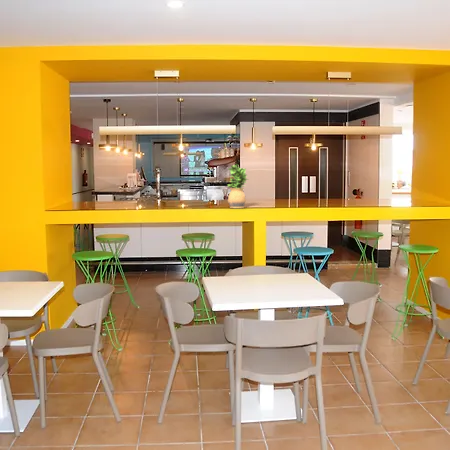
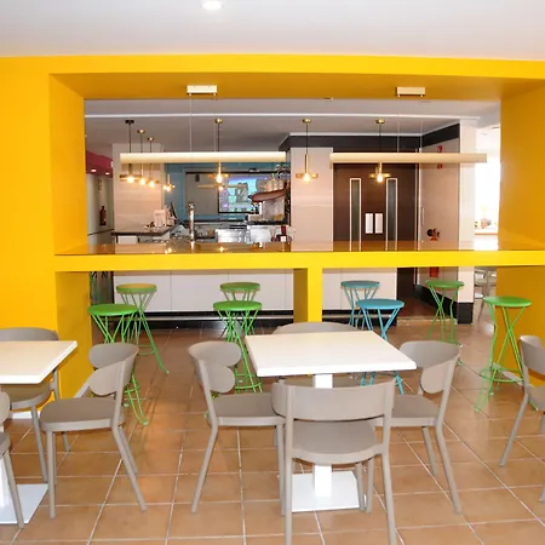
- potted plant [227,163,249,209]
